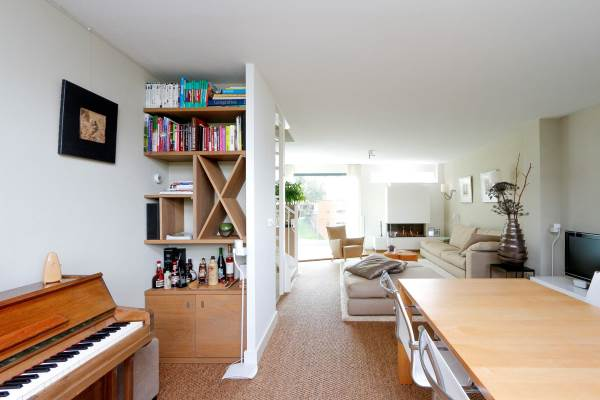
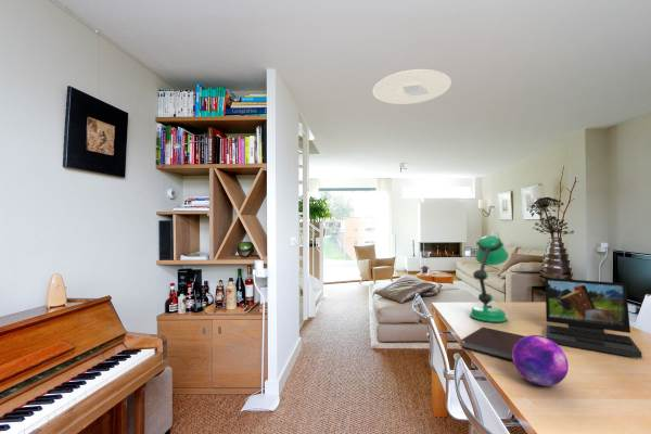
+ laptop [545,277,643,359]
+ desk lamp [469,234,510,323]
+ ceiling light [372,68,452,105]
+ decorative orb [512,334,570,387]
+ notebook [460,327,525,361]
